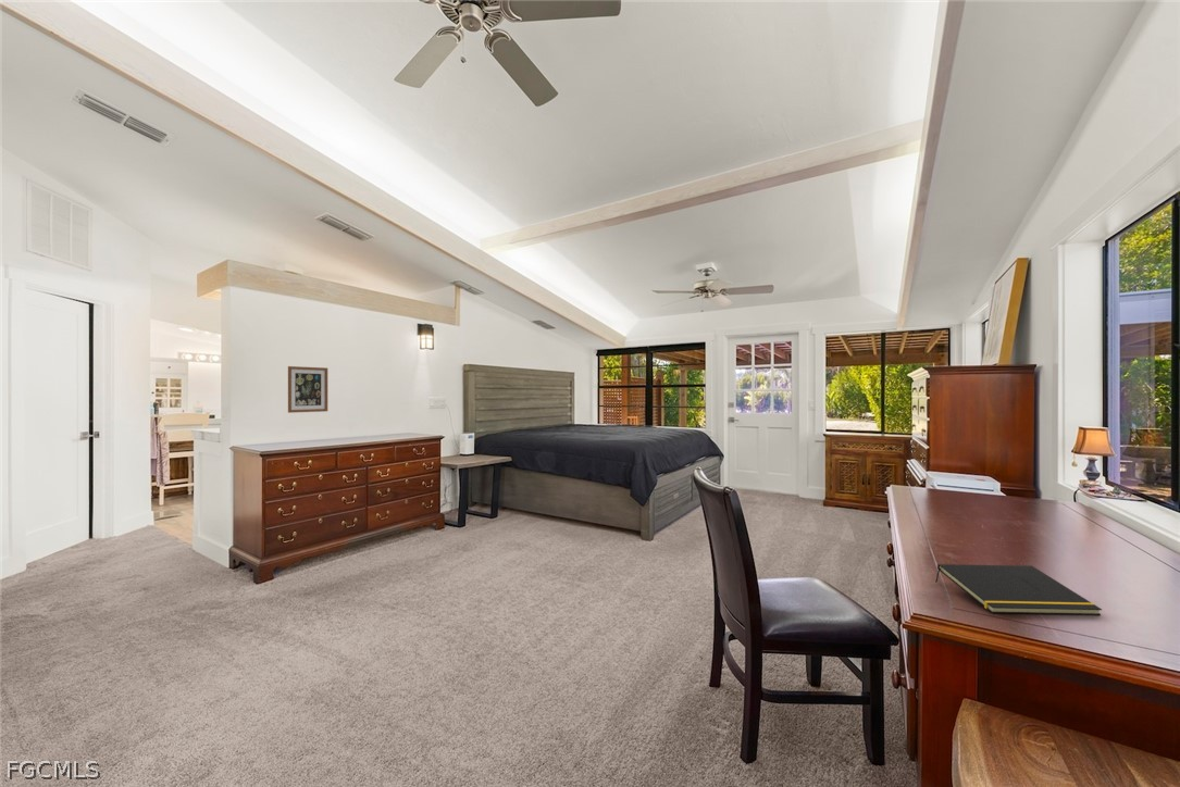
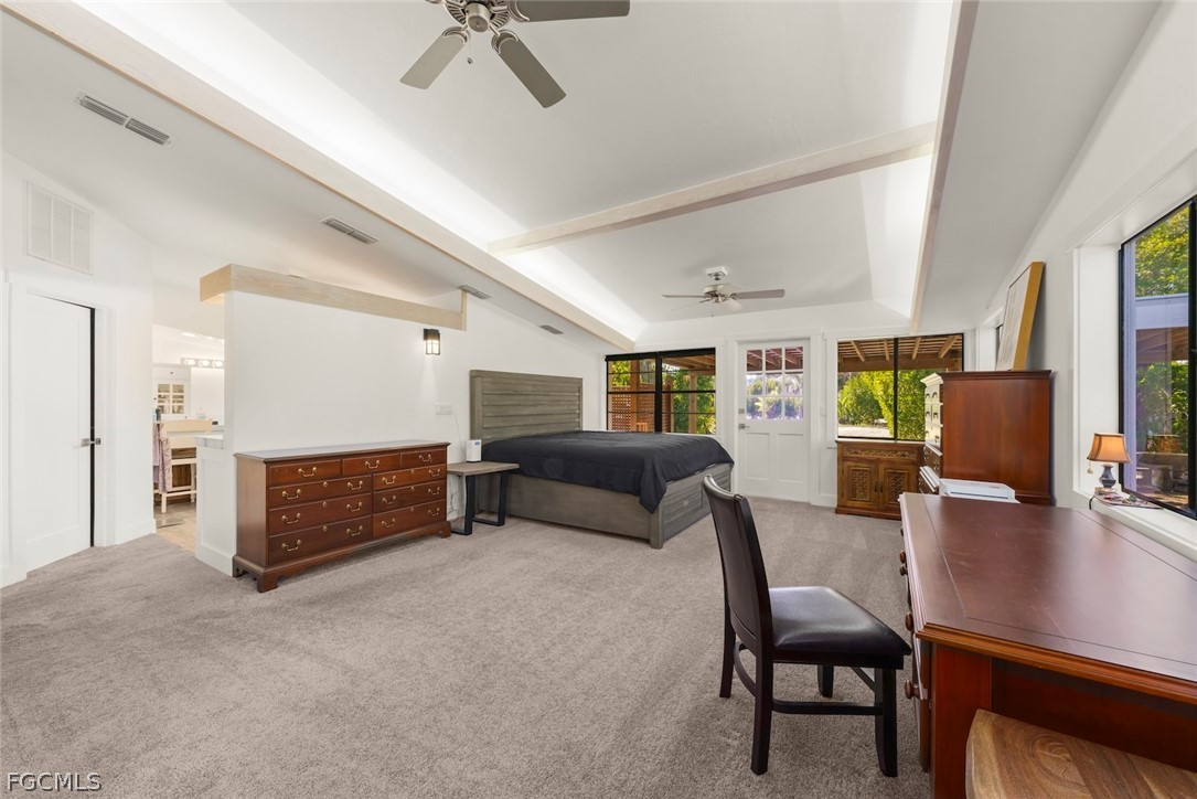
- wall art [287,365,328,414]
- notepad [934,563,1103,616]
